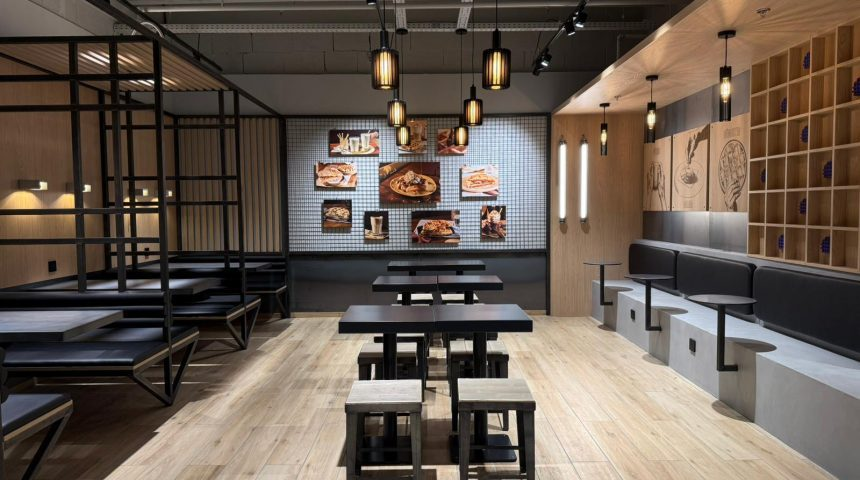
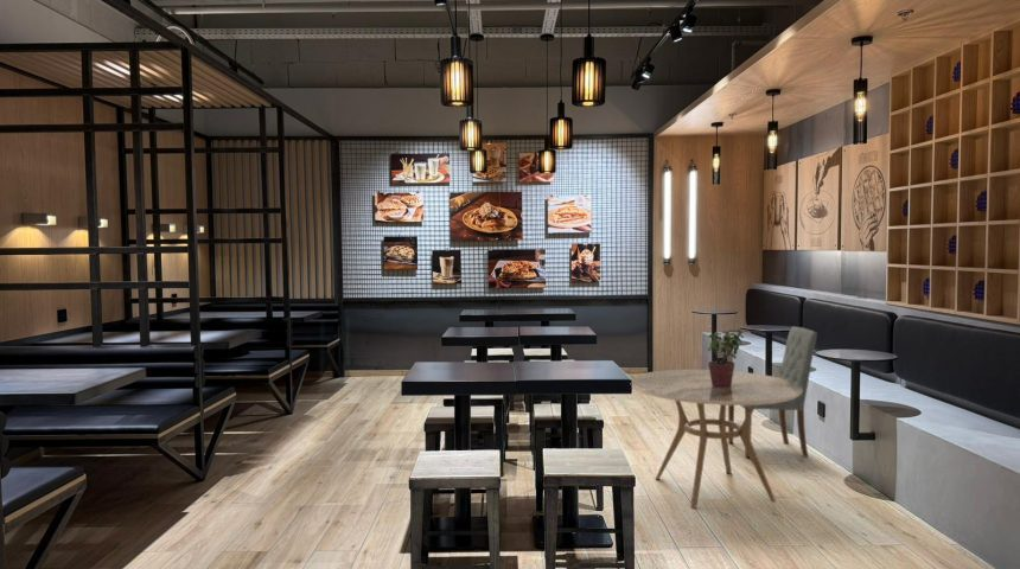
+ dining chair [727,325,818,459]
+ potted plant [707,327,745,388]
+ dining table [630,369,802,510]
